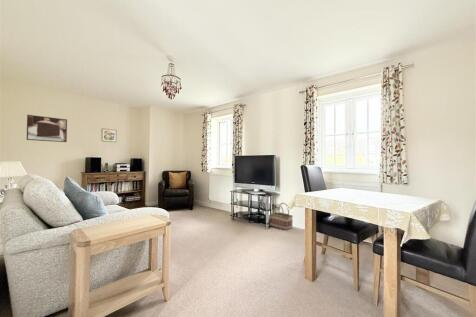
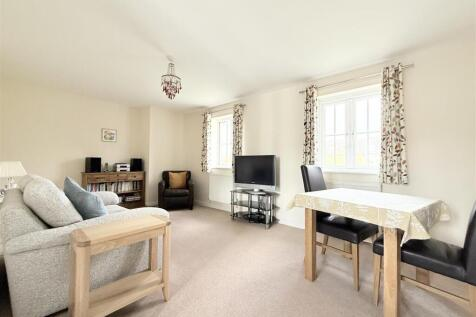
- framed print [26,114,68,143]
- basket [269,202,294,231]
